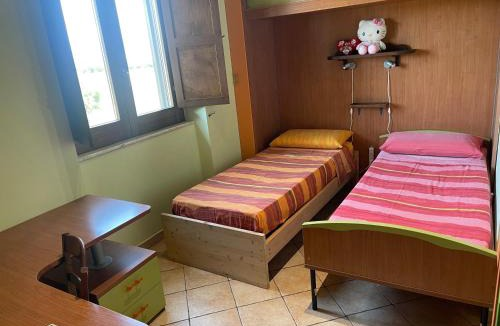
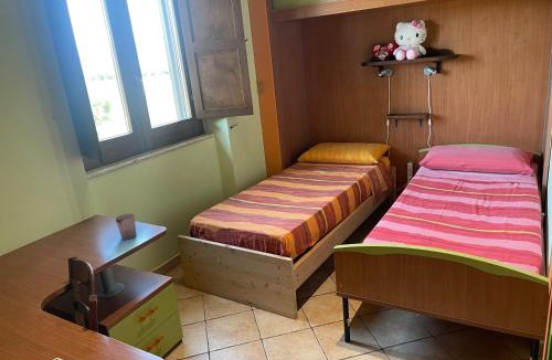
+ cup [114,212,137,241]
